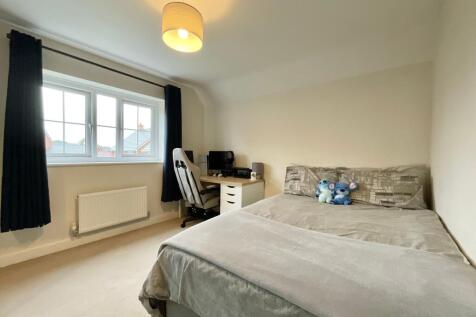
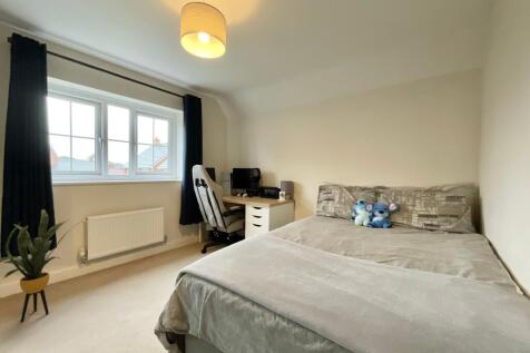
+ house plant [0,208,82,323]
